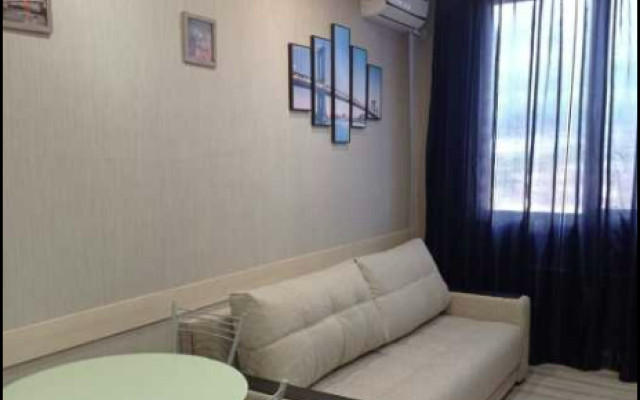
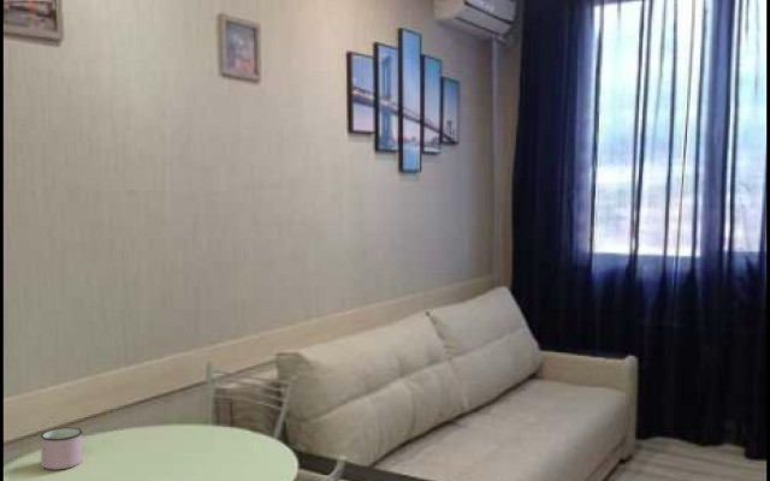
+ mug [40,427,83,471]
